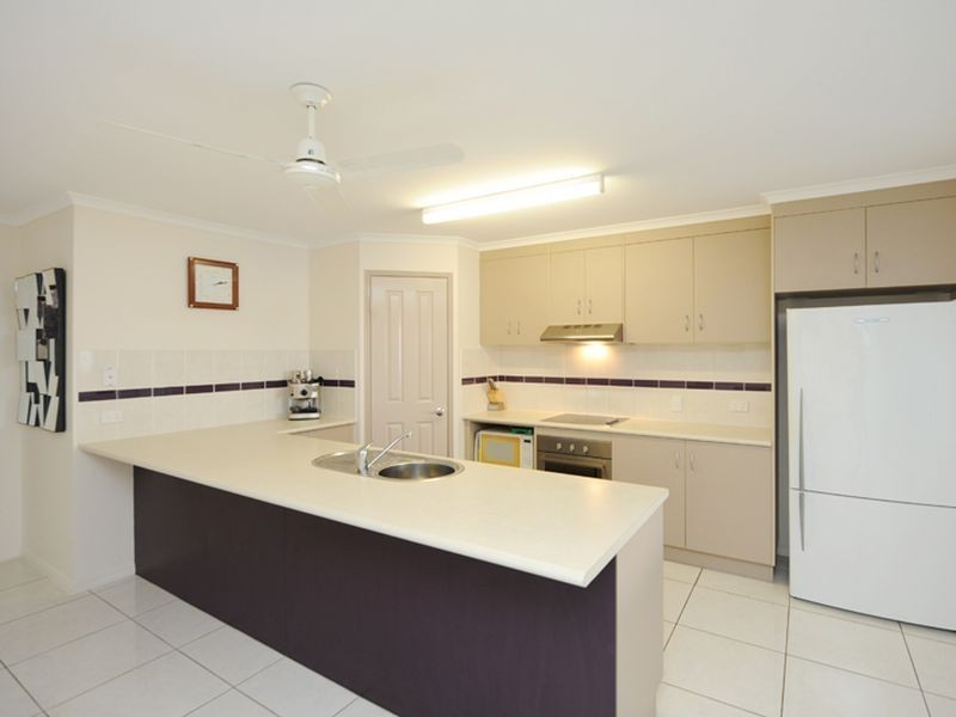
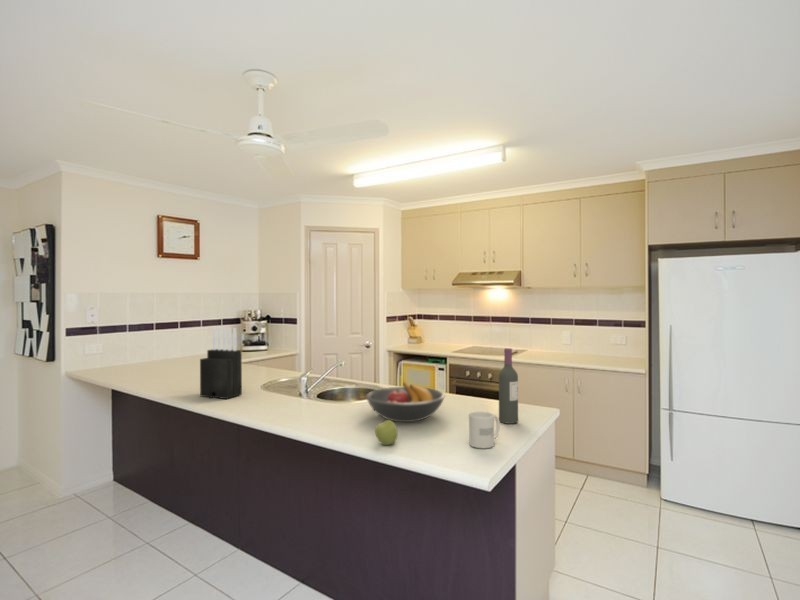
+ wine bottle [498,347,519,425]
+ fruit bowl [365,382,446,423]
+ mug [468,410,501,449]
+ apple [374,419,398,446]
+ knife block [199,326,243,400]
